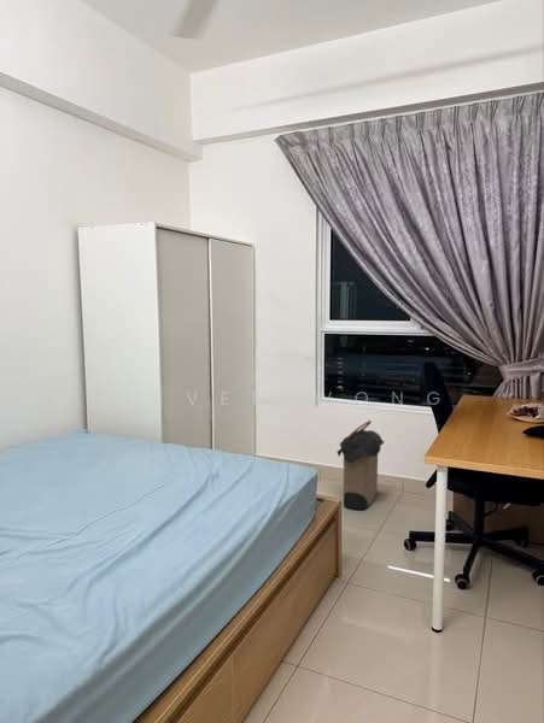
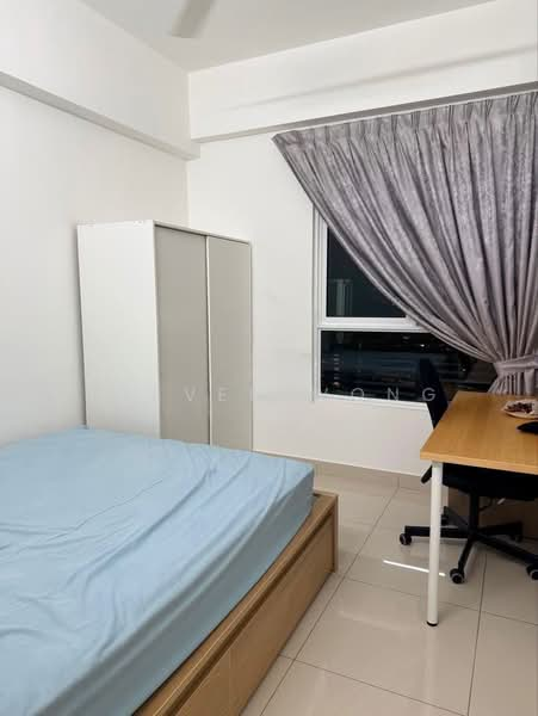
- laundry hamper [335,419,385,511]
